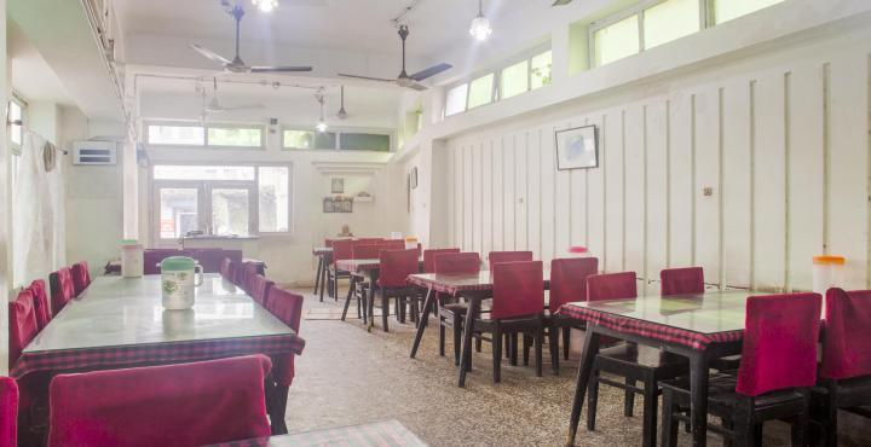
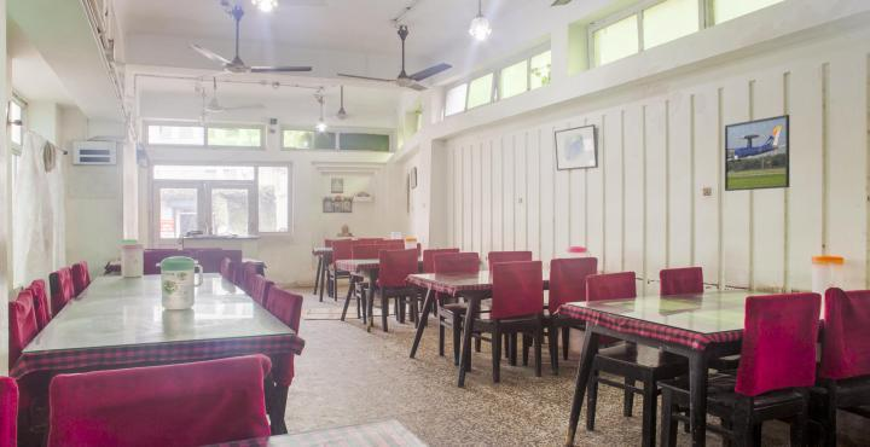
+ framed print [724,114,790,192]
